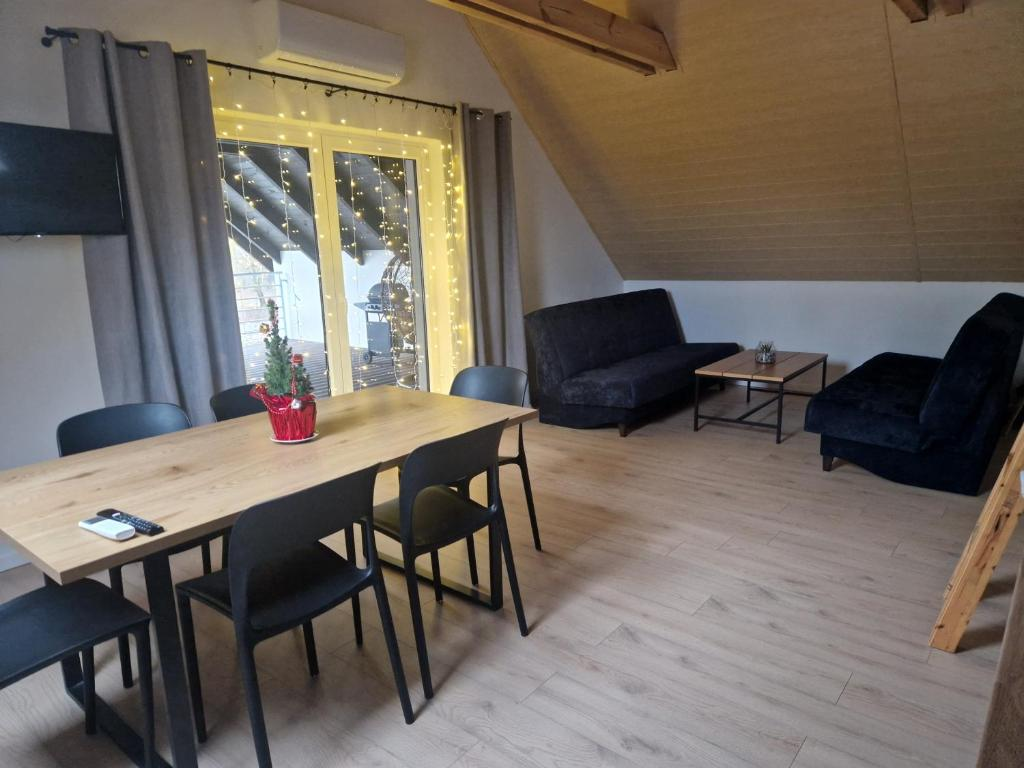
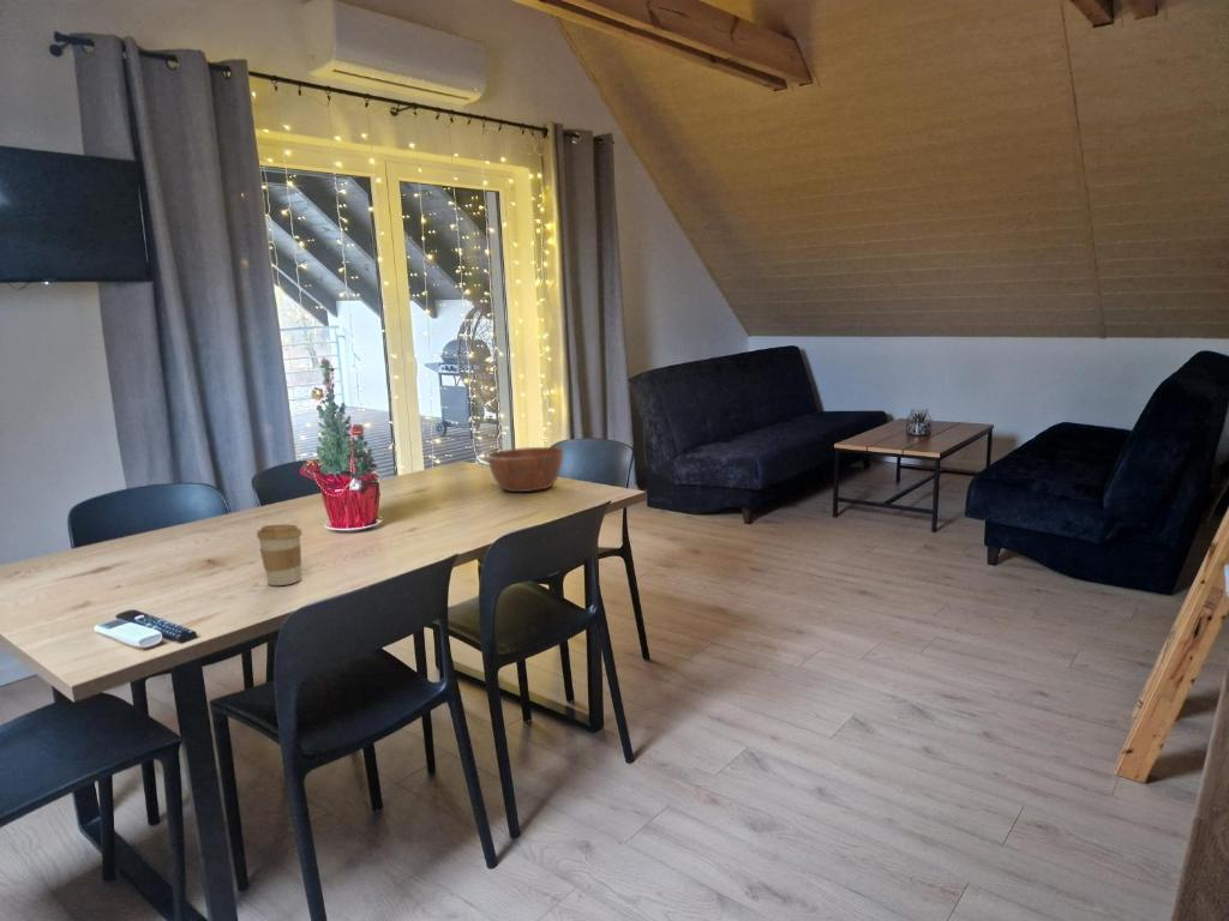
+ bowl [485,446,565,493]
+ coffee cup [256,524,304,586]
